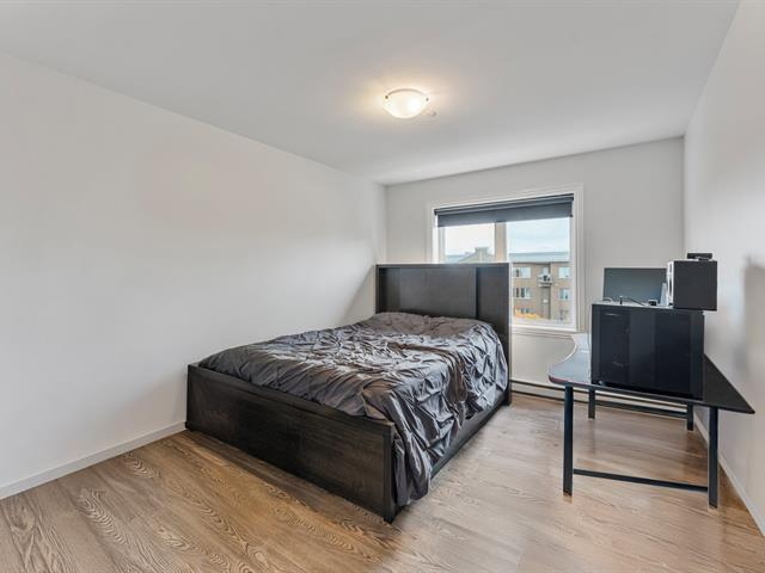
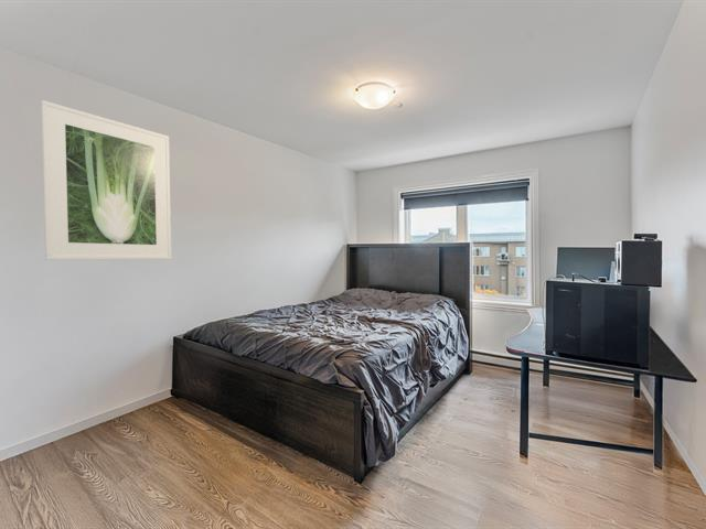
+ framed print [40,99,172,261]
